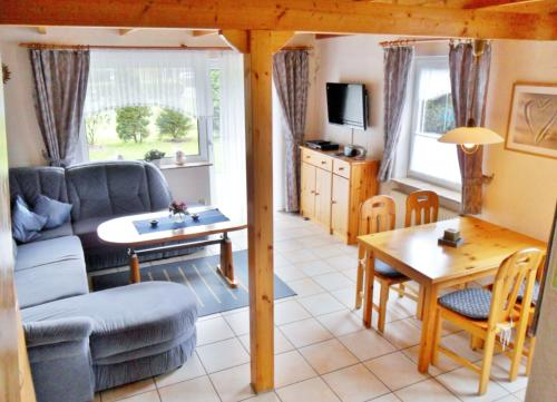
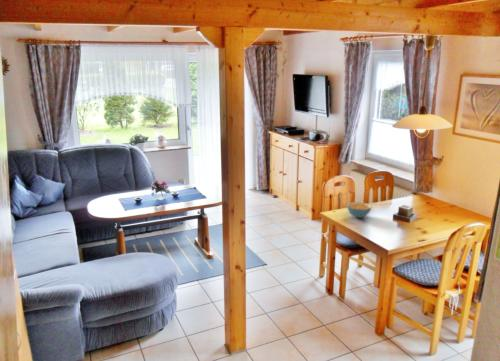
+ cereal bowl [346,201,373,219]
